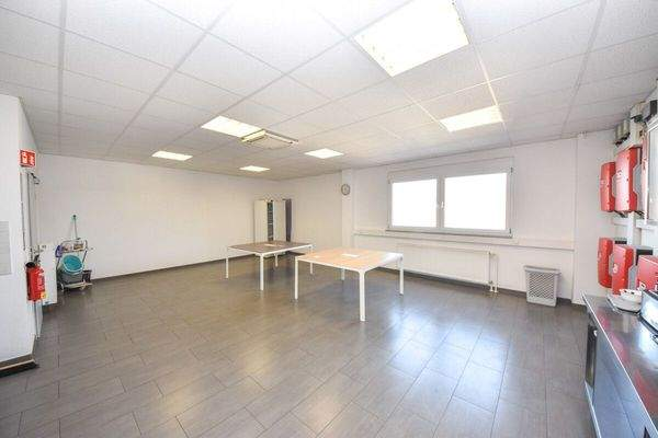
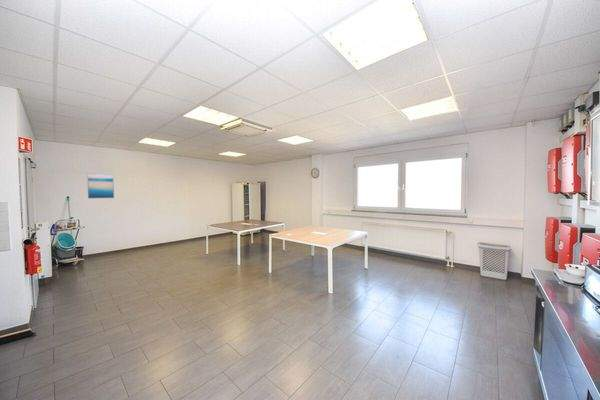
+ wall art [86,173,115,199]
